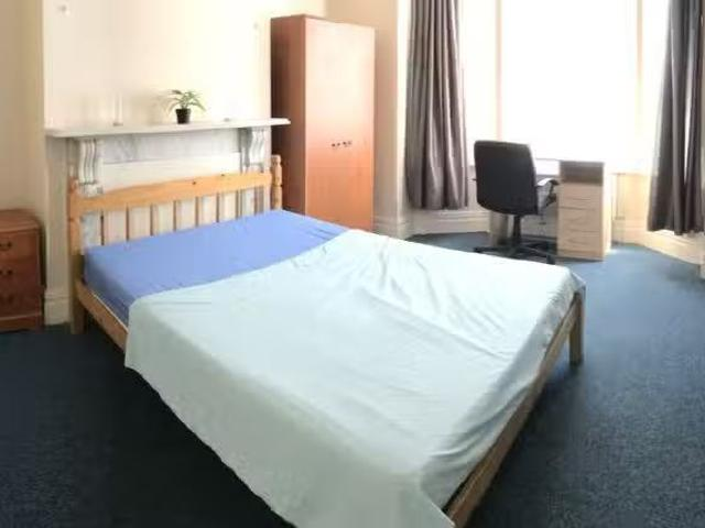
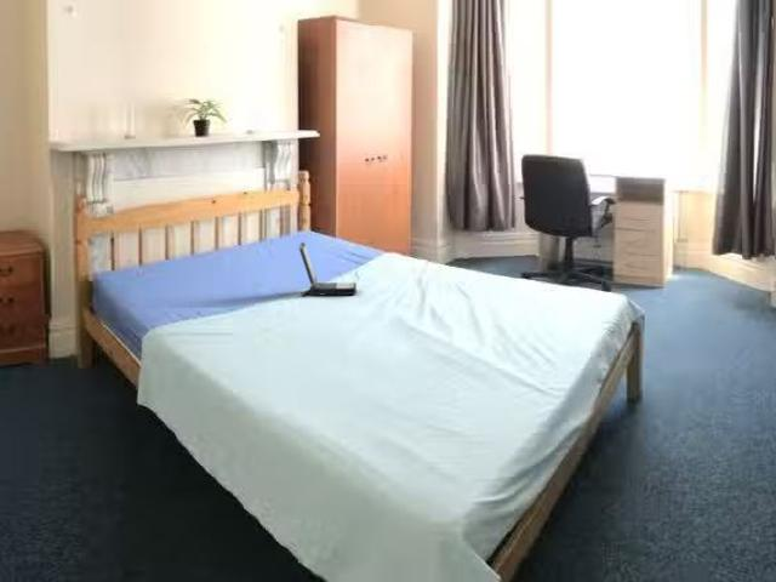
+ laptop [297,241,358,297]
